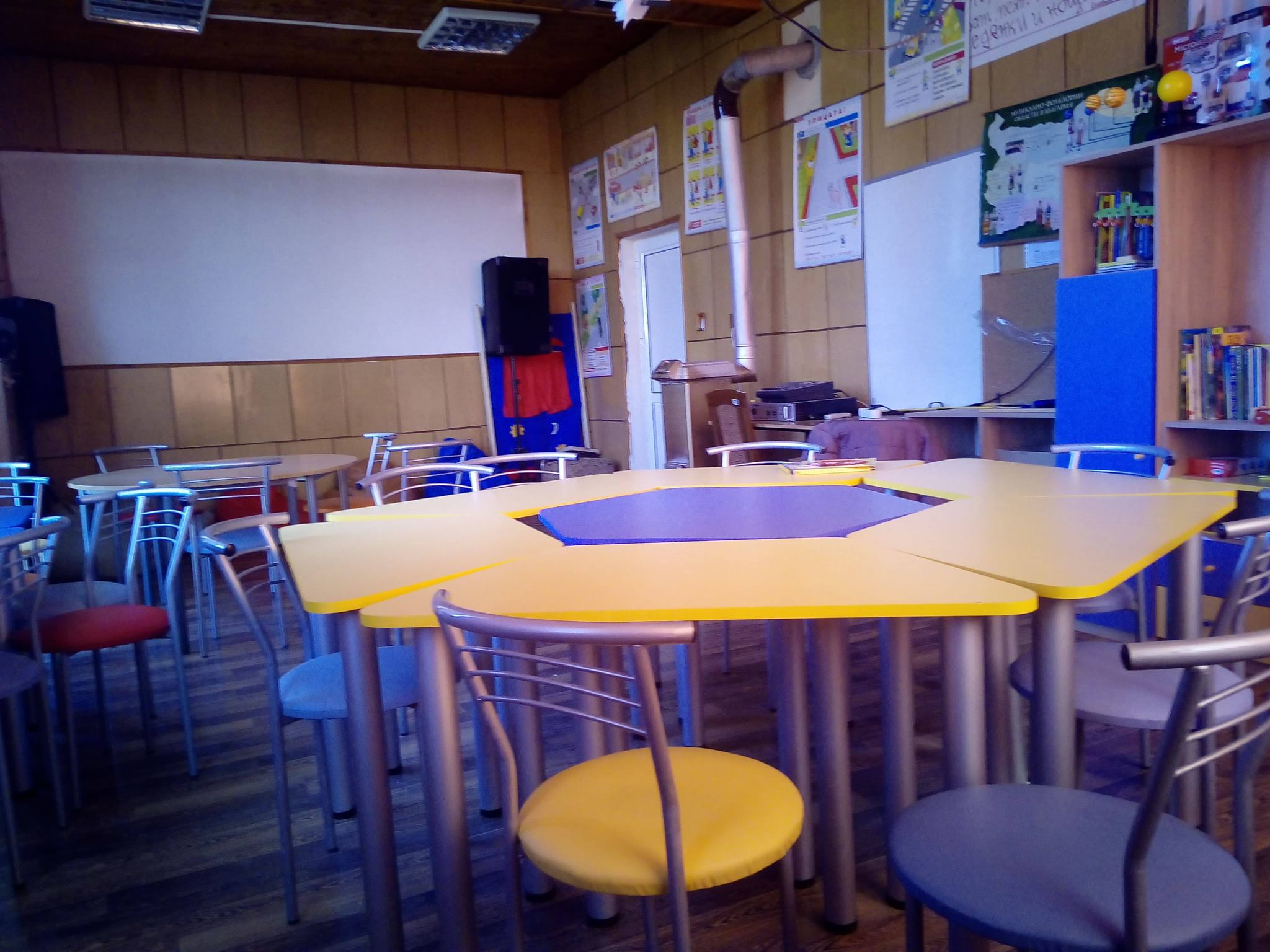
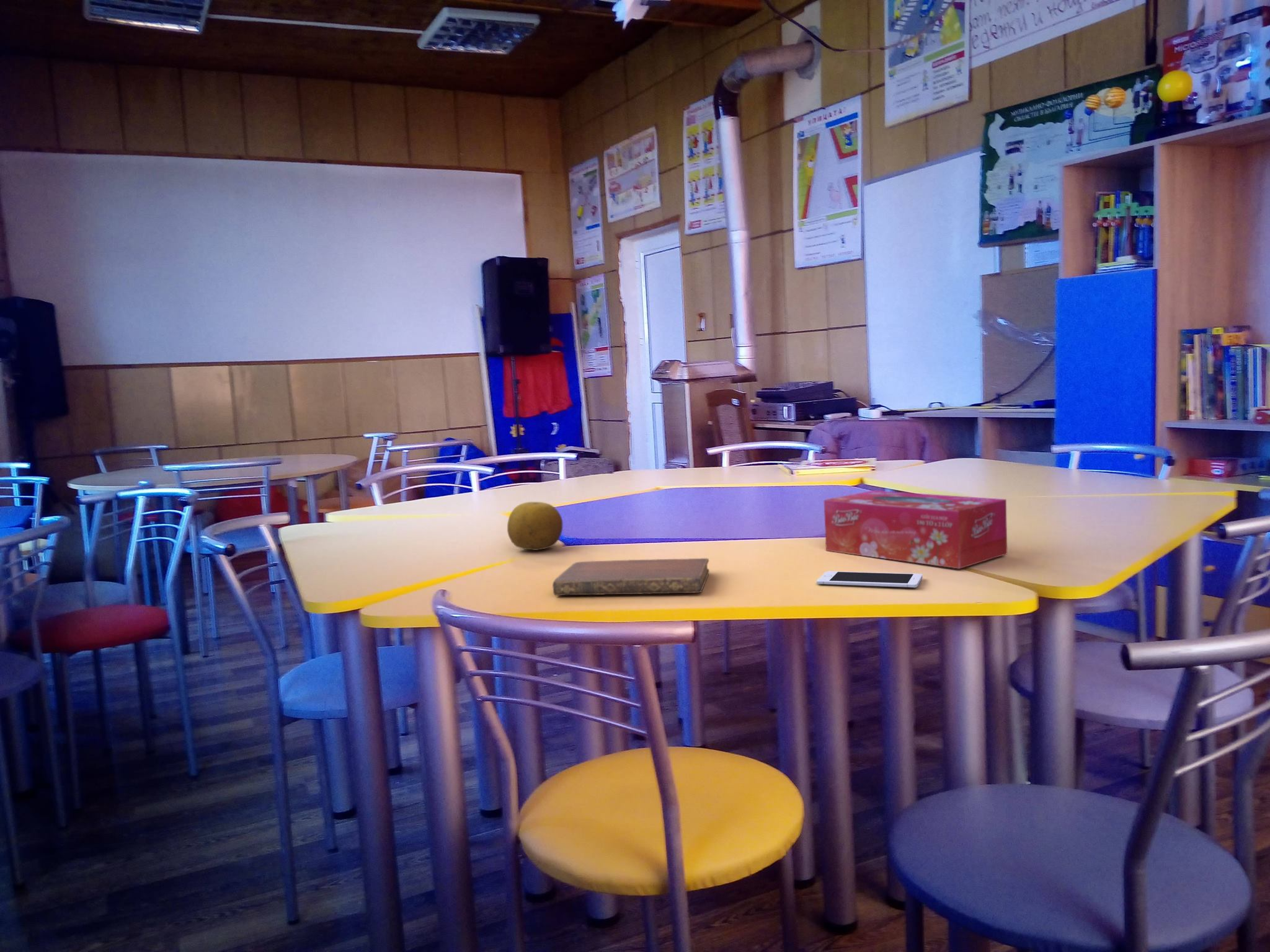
+ cell phone [816,571,923,588]
+ fruit [507,501,563,551]
+ notebook [552,558,710,596]
+ tissue box [824,490,1008,570]
